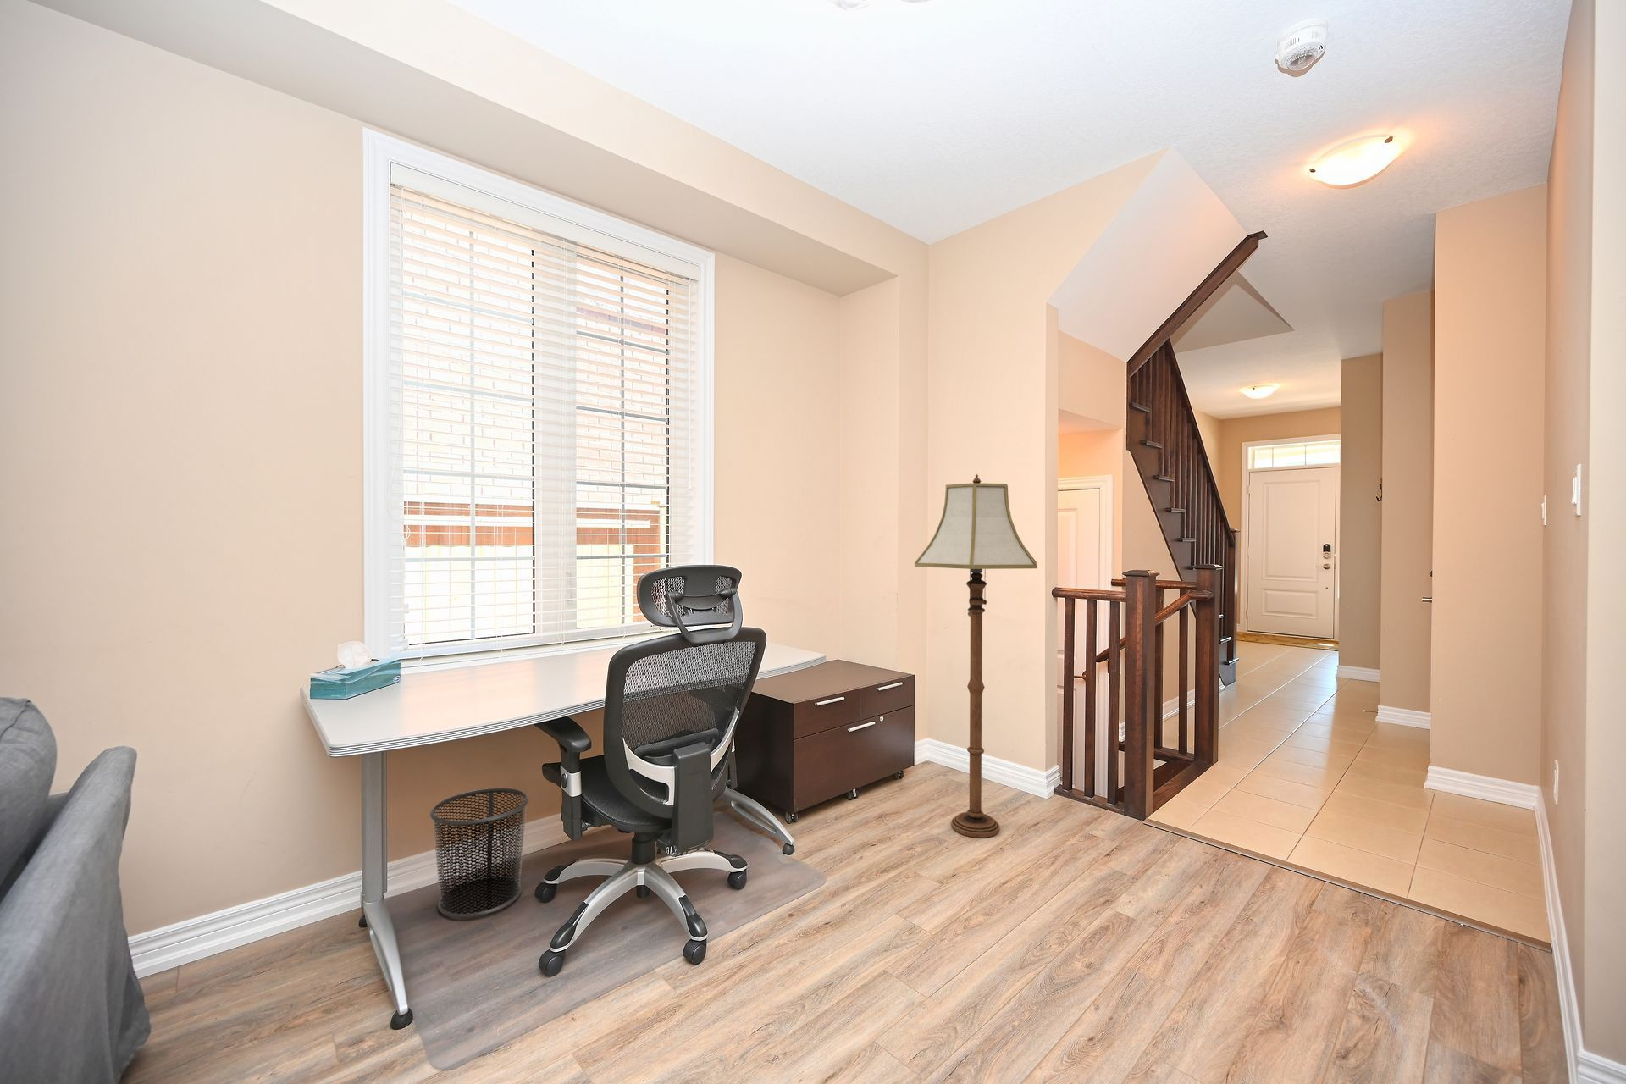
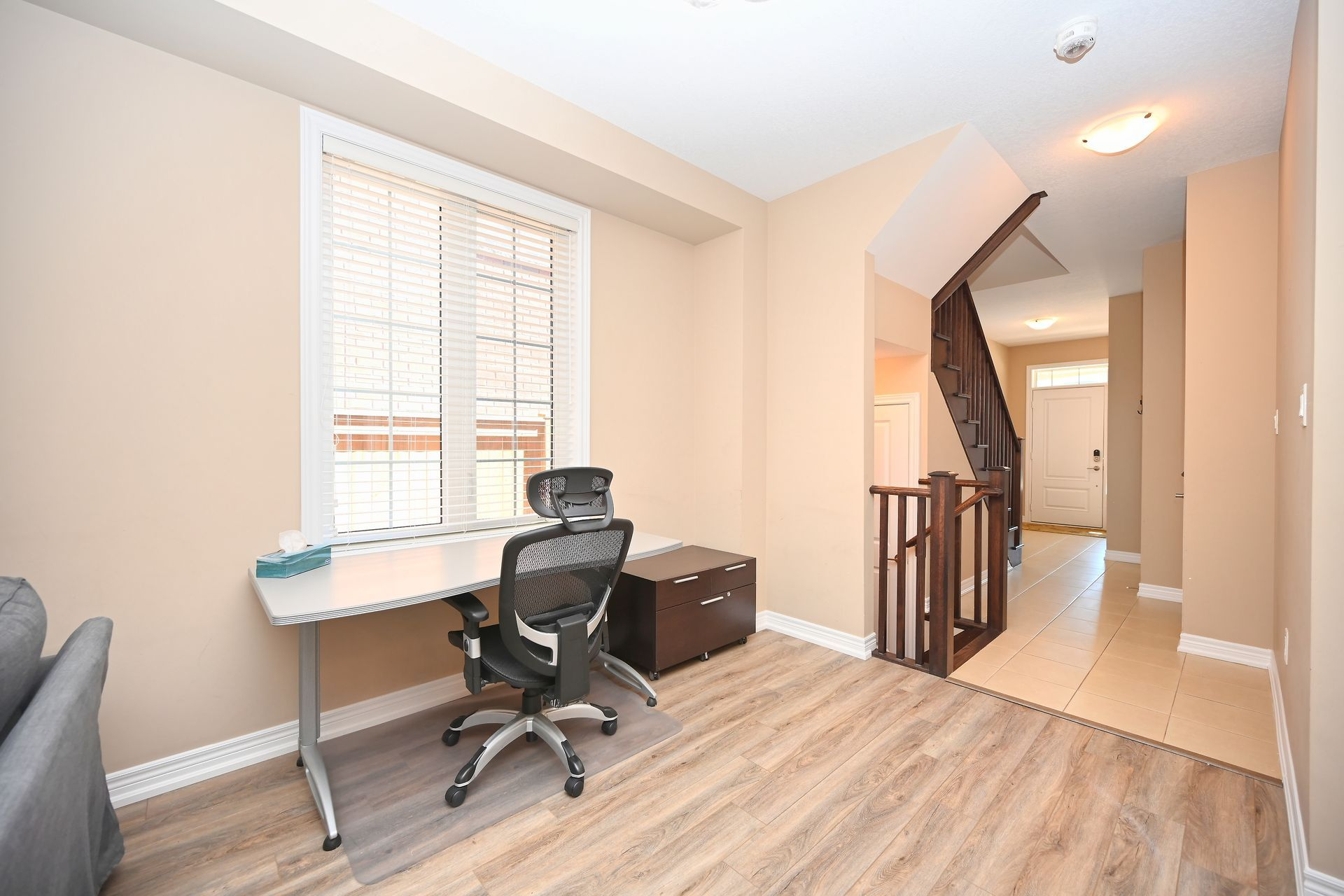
- waste bin [429,786,529,918]
- floor lamp [913,473,1038,838]
